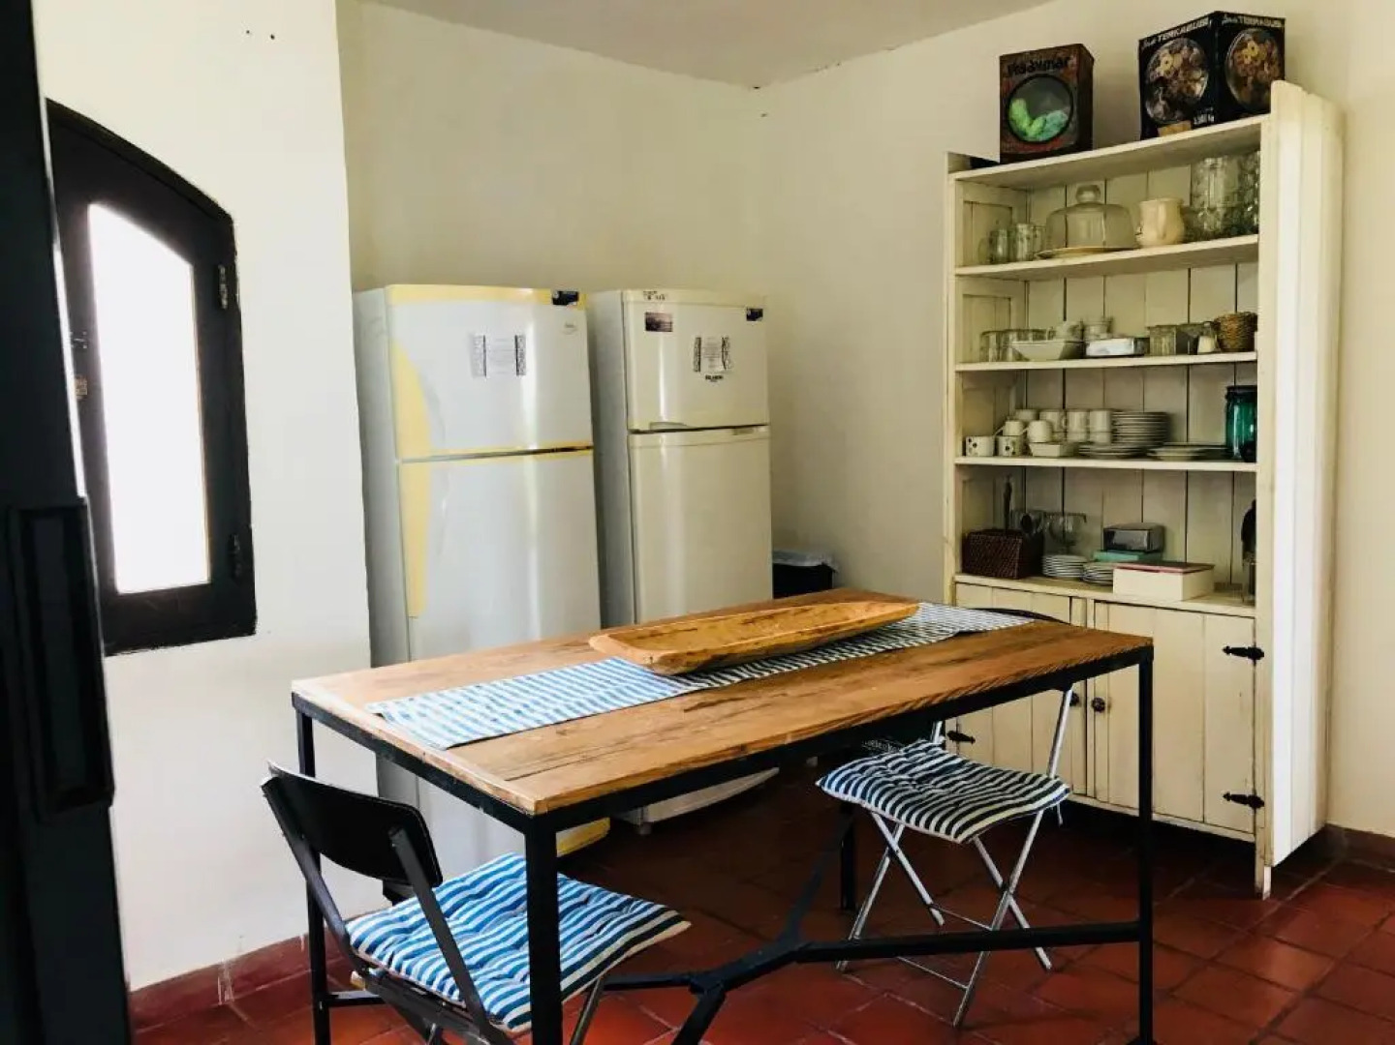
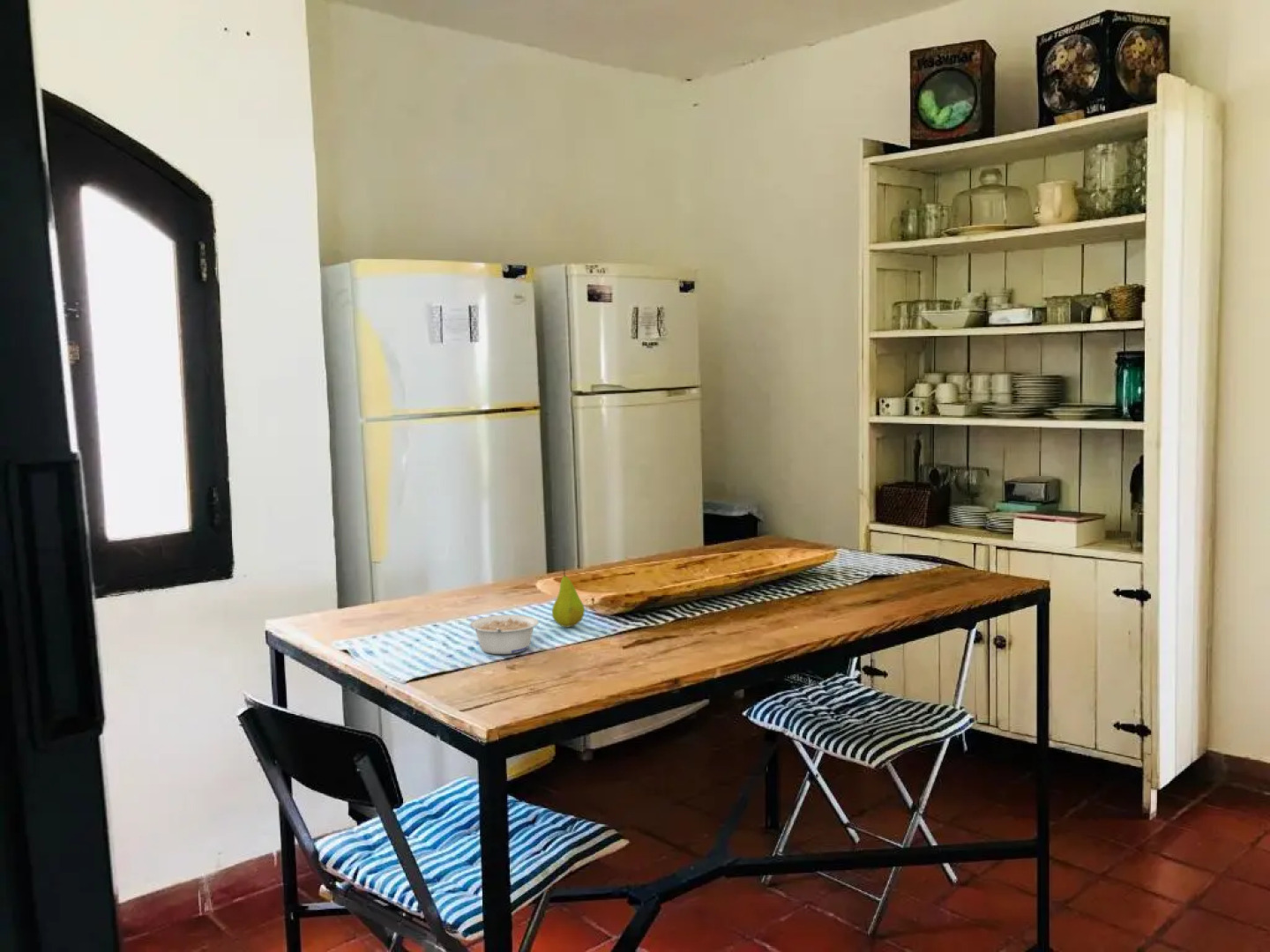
+ legume [468,614,540,655]
+ fruit [551,567,586,628]
